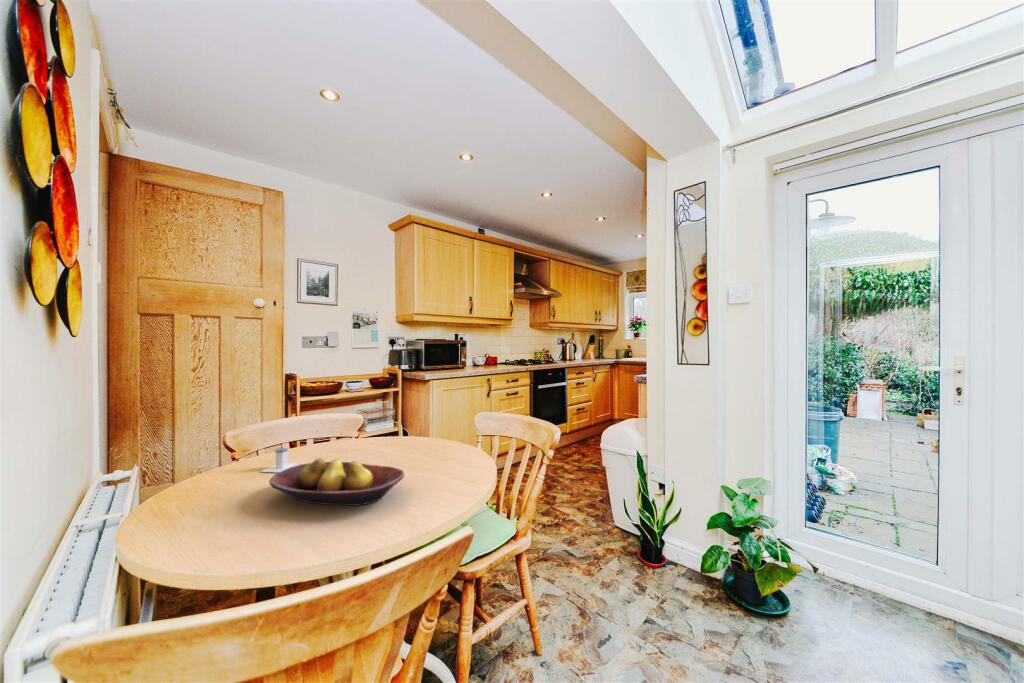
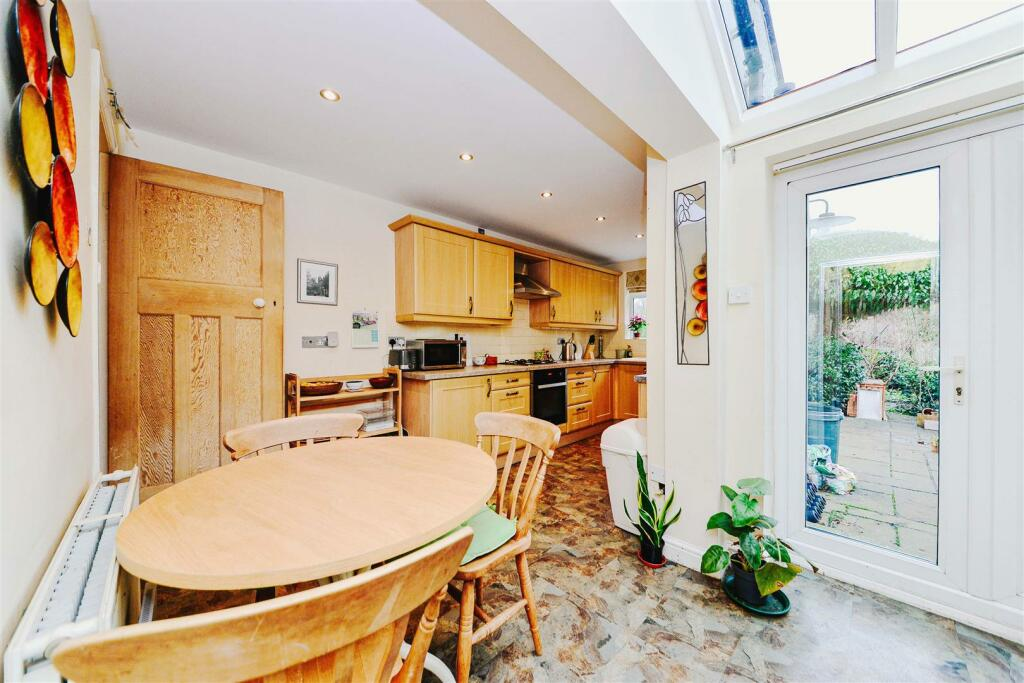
- salt shaker [260,447,303,473]
- fruit bowl [268,457,406,507]
